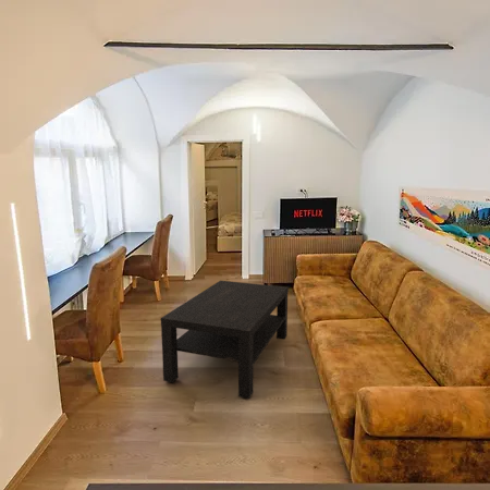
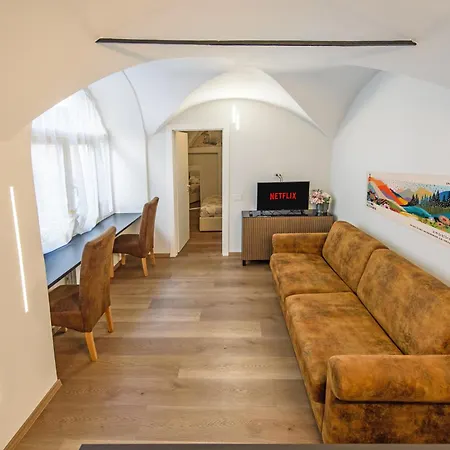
- coffee table [160,280,290,400]
